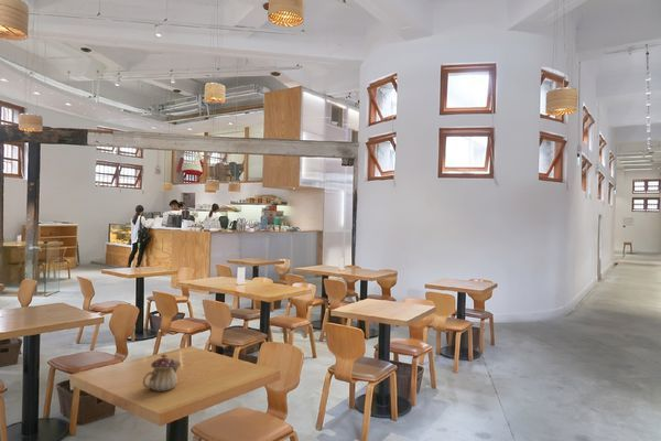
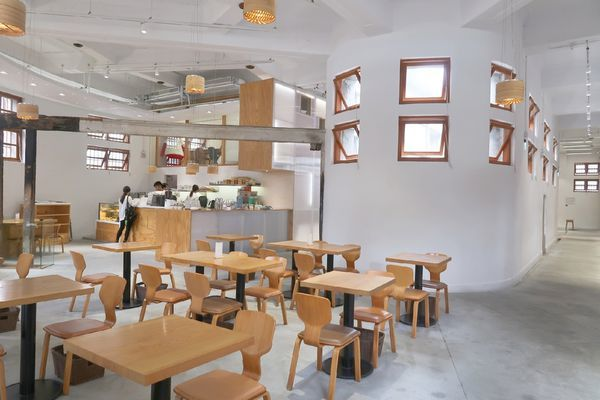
- teapot [142,354,182,392]
